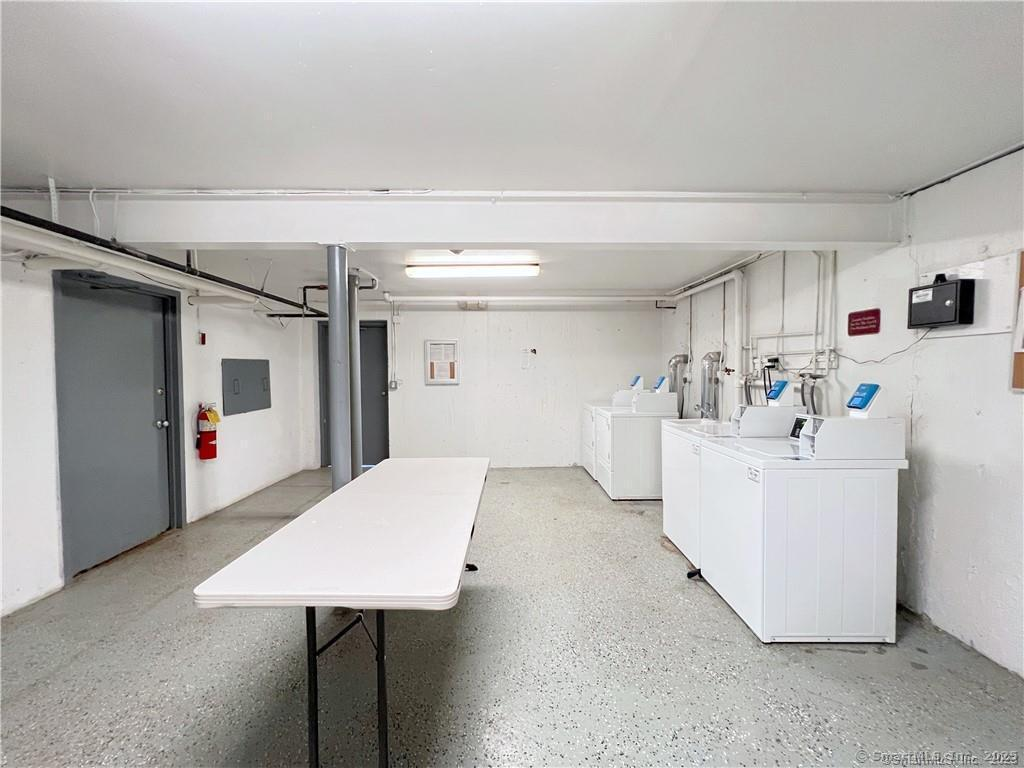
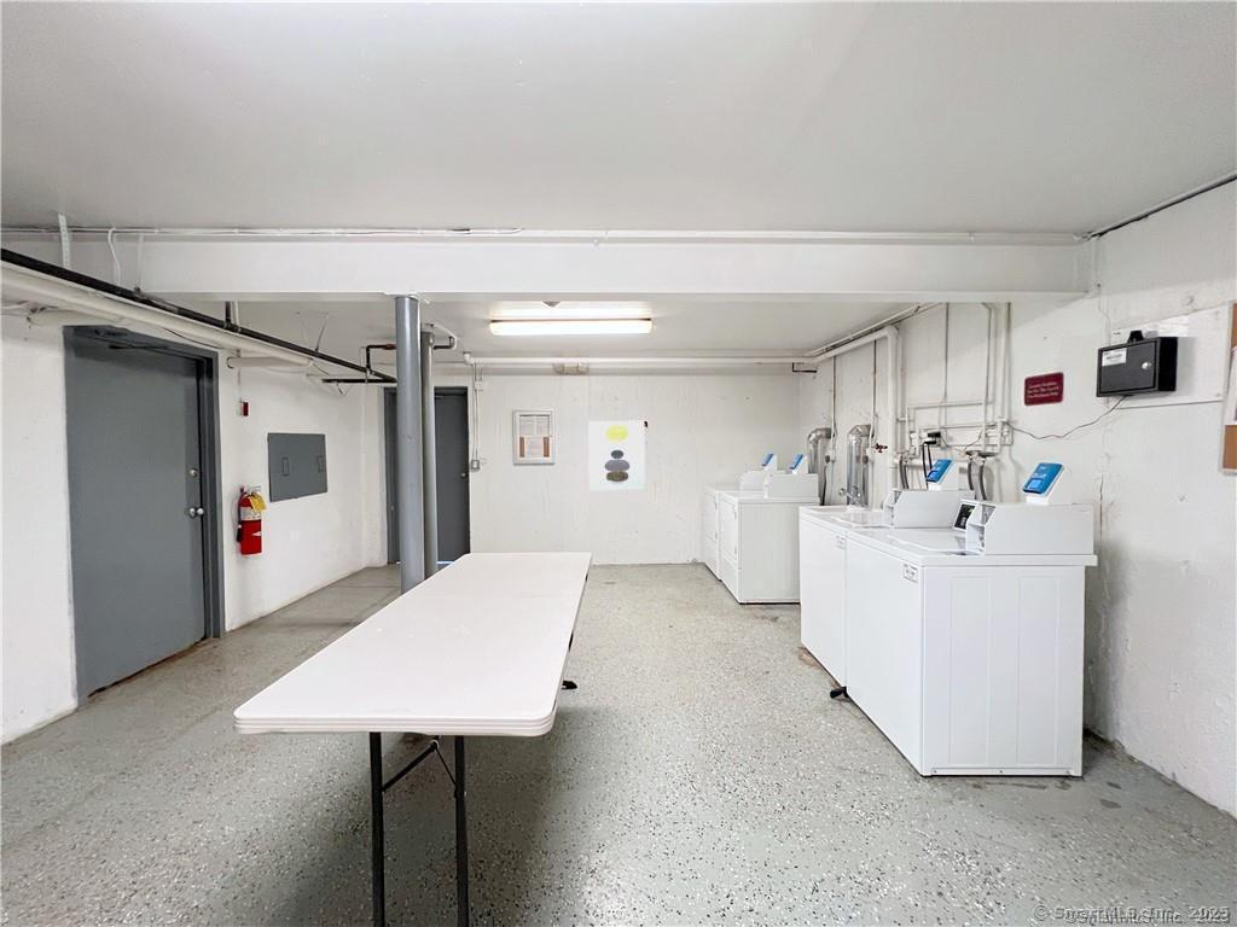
+ wall art [588,420,646,491]
